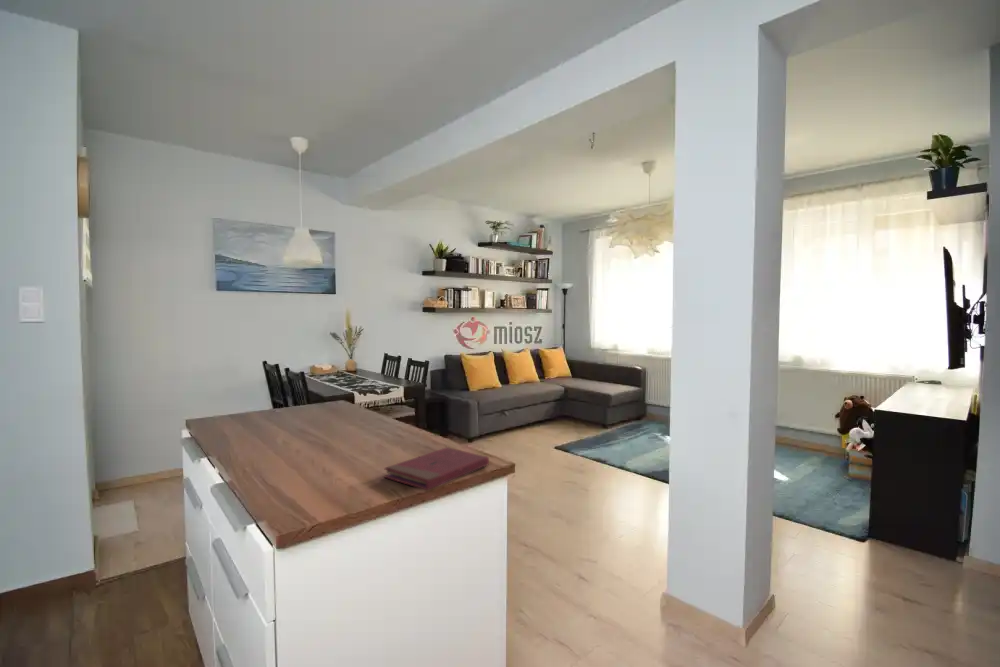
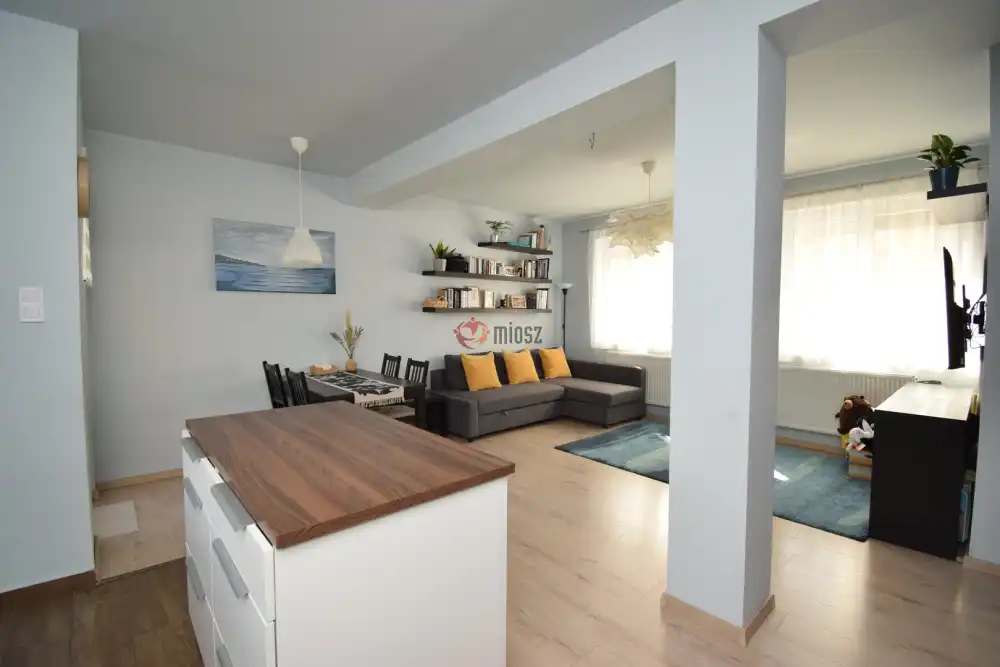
- book [383,446,490,491]
